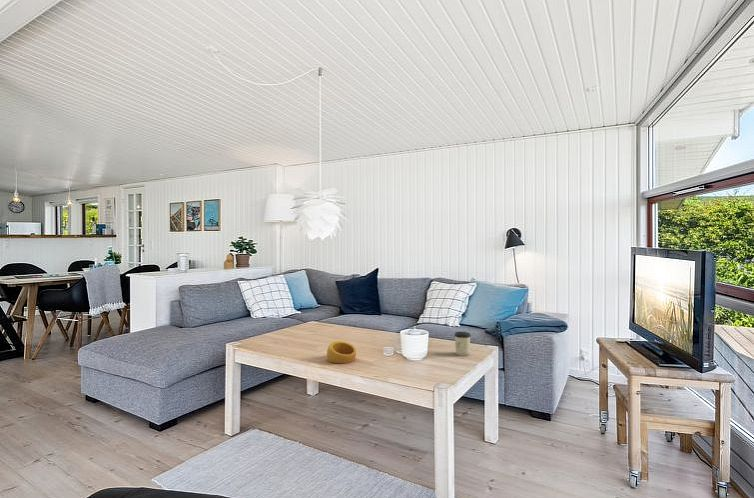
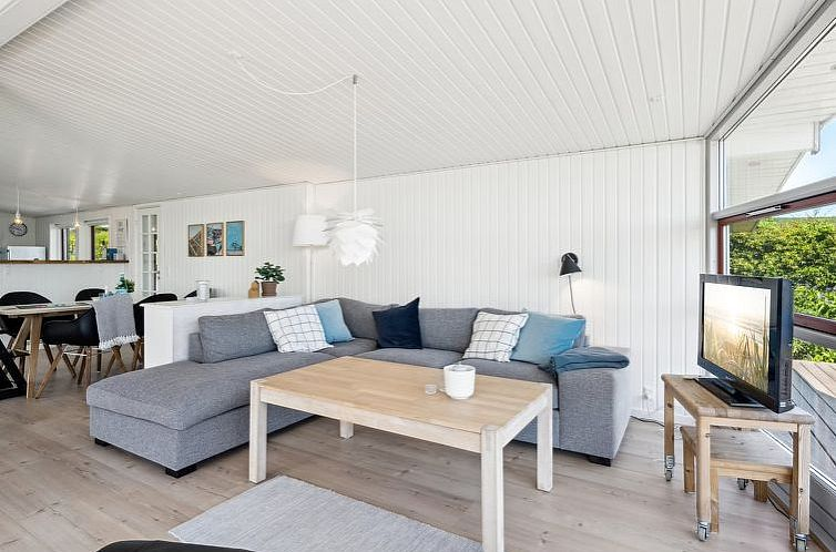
- ring [326,340,357,364]
- cup [454,331,471,357]
